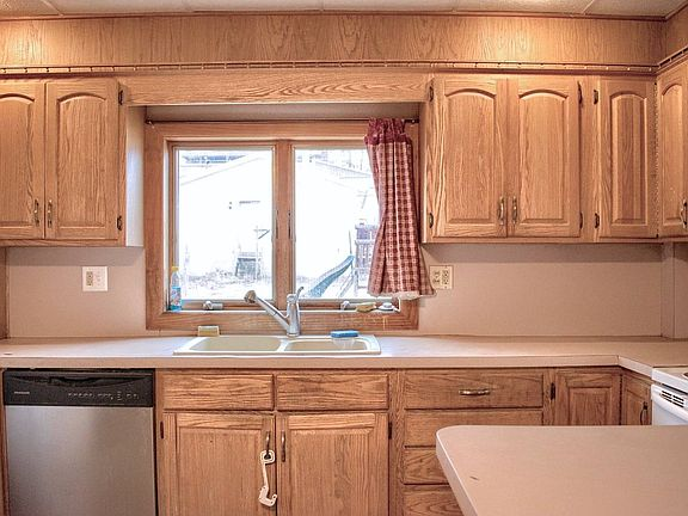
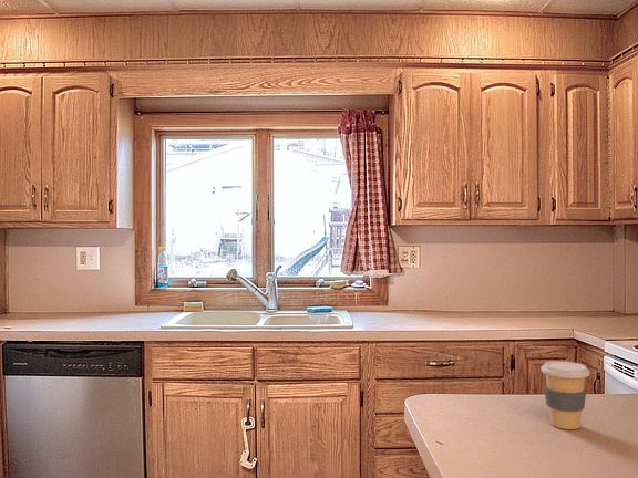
+ coffee cup [541,360,590,430]
